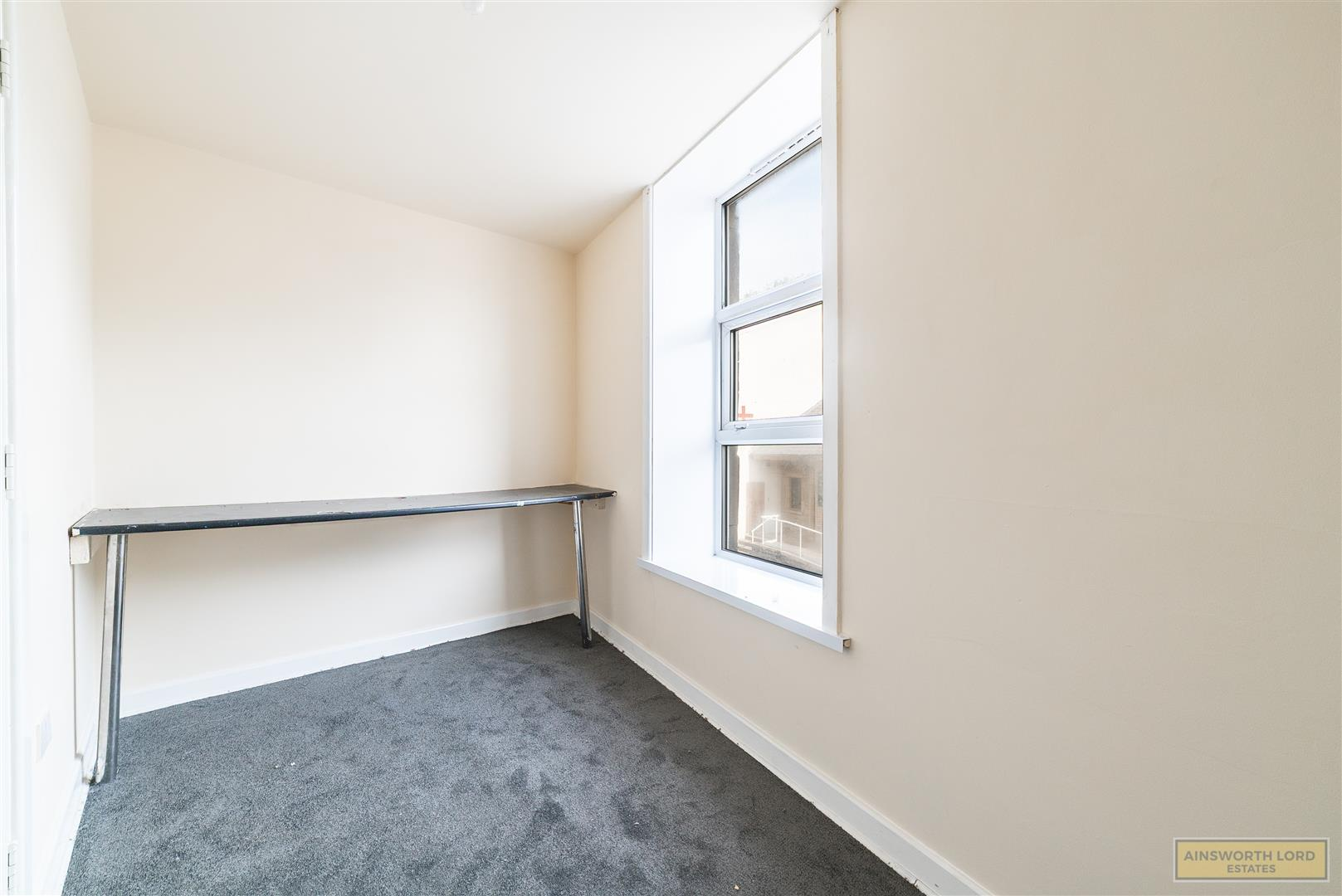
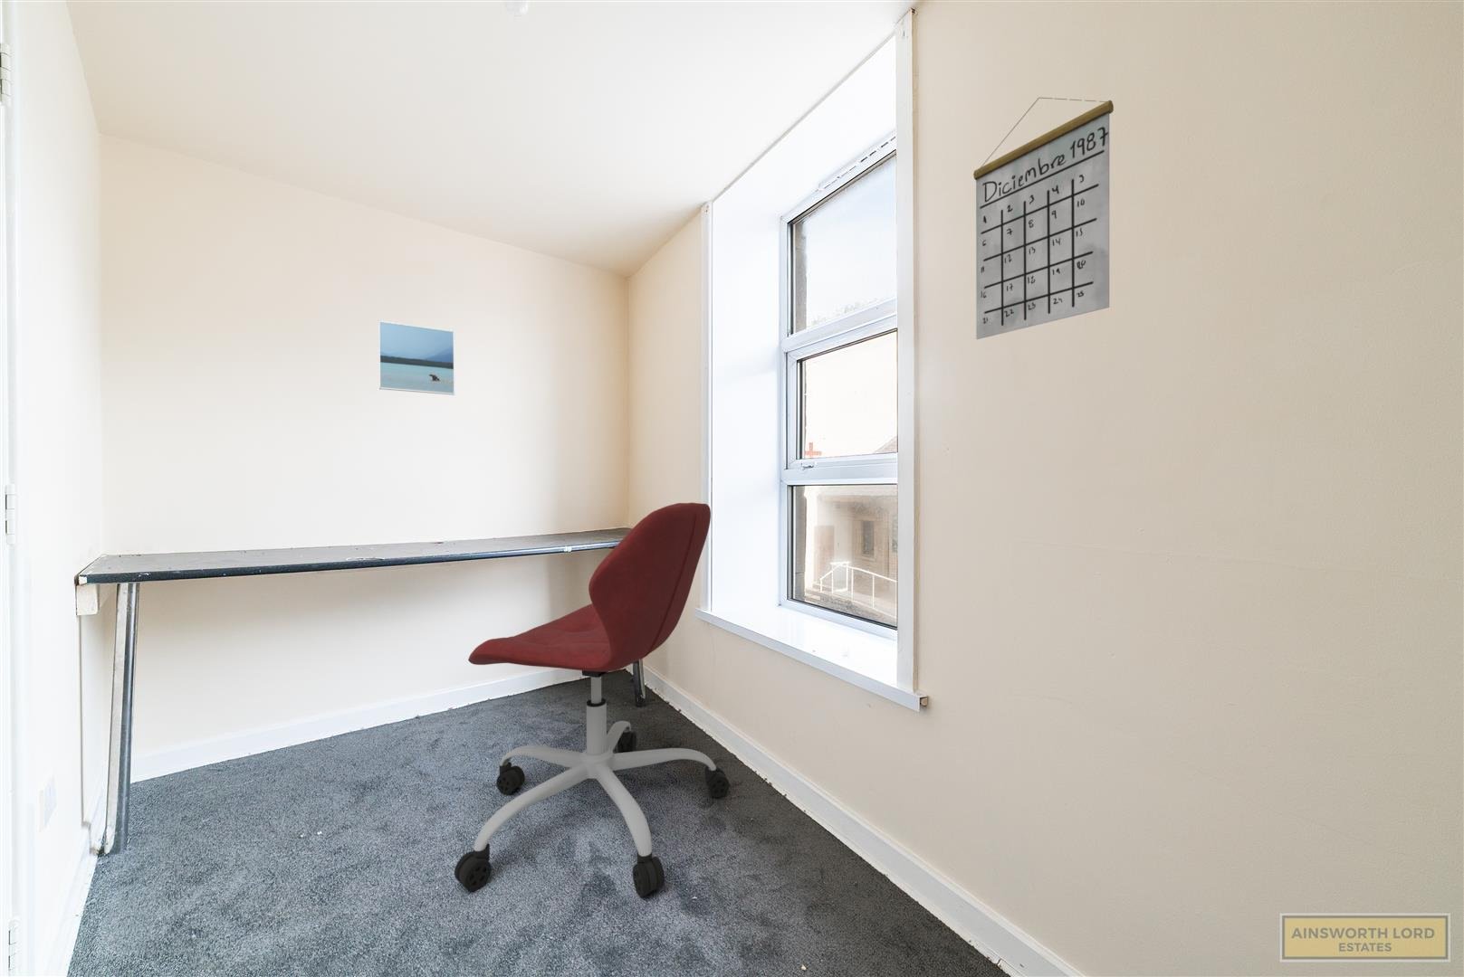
+ office chair [454,502,730,897]
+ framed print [377,321,455,396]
+ calendar [972,97,1115,340]
